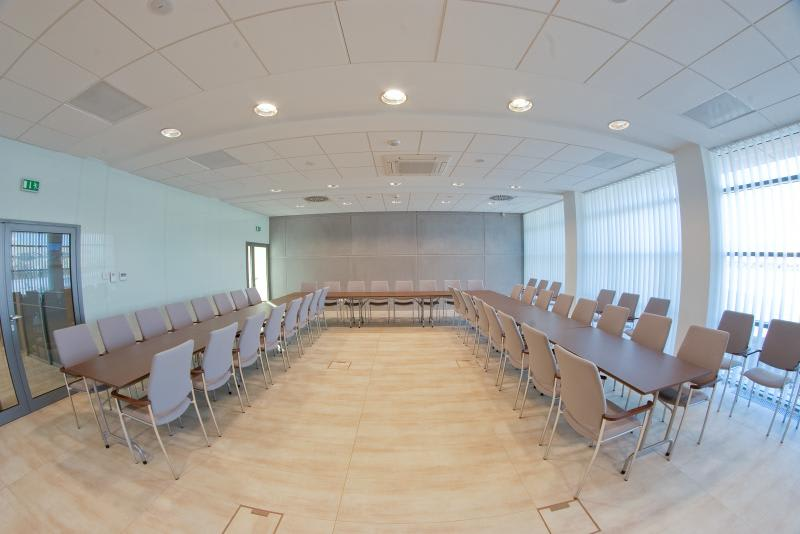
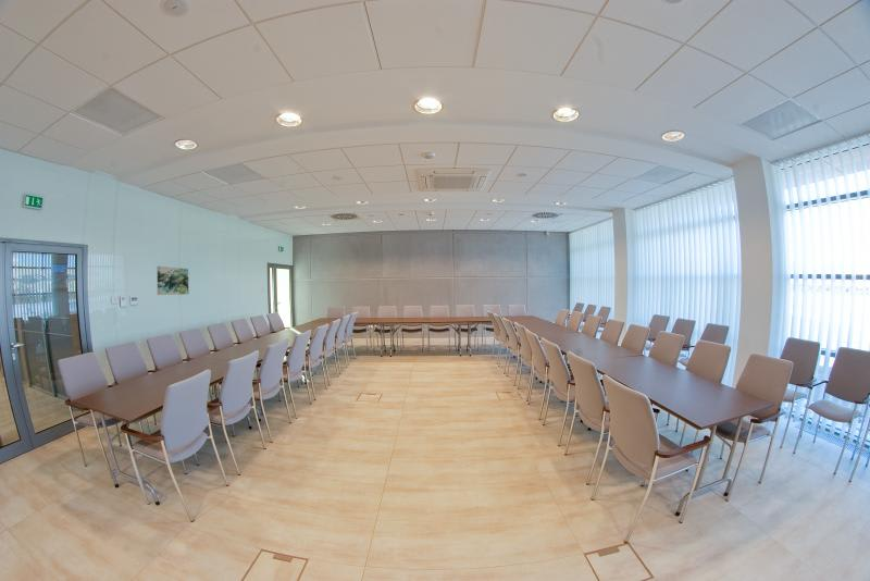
+ wall art [157,265,189,296]
